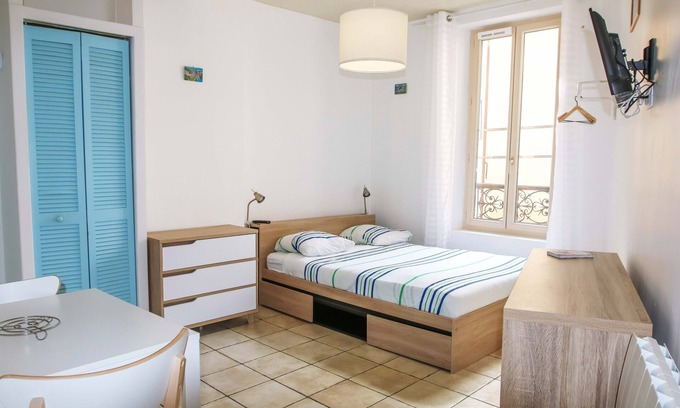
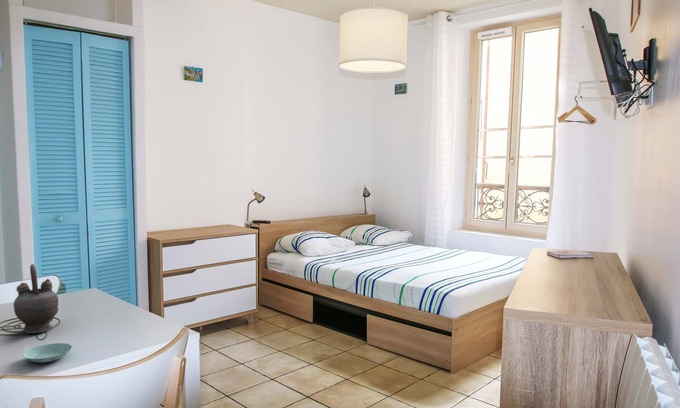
+ saucer [23,342,73,364]
+ teapot [12,263,60,334]
